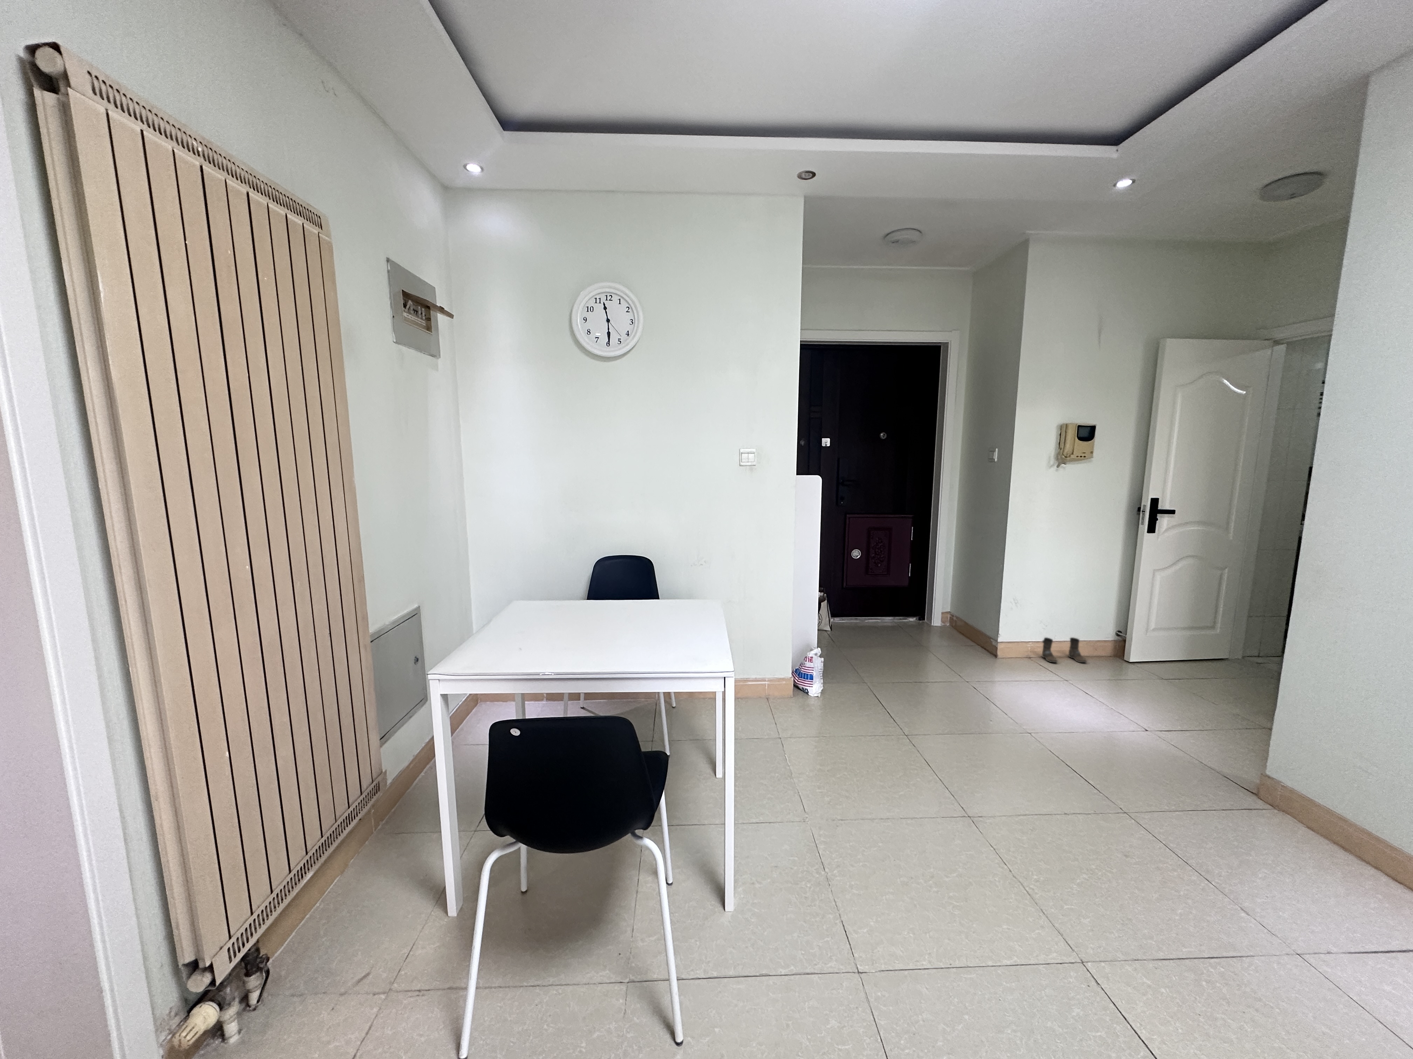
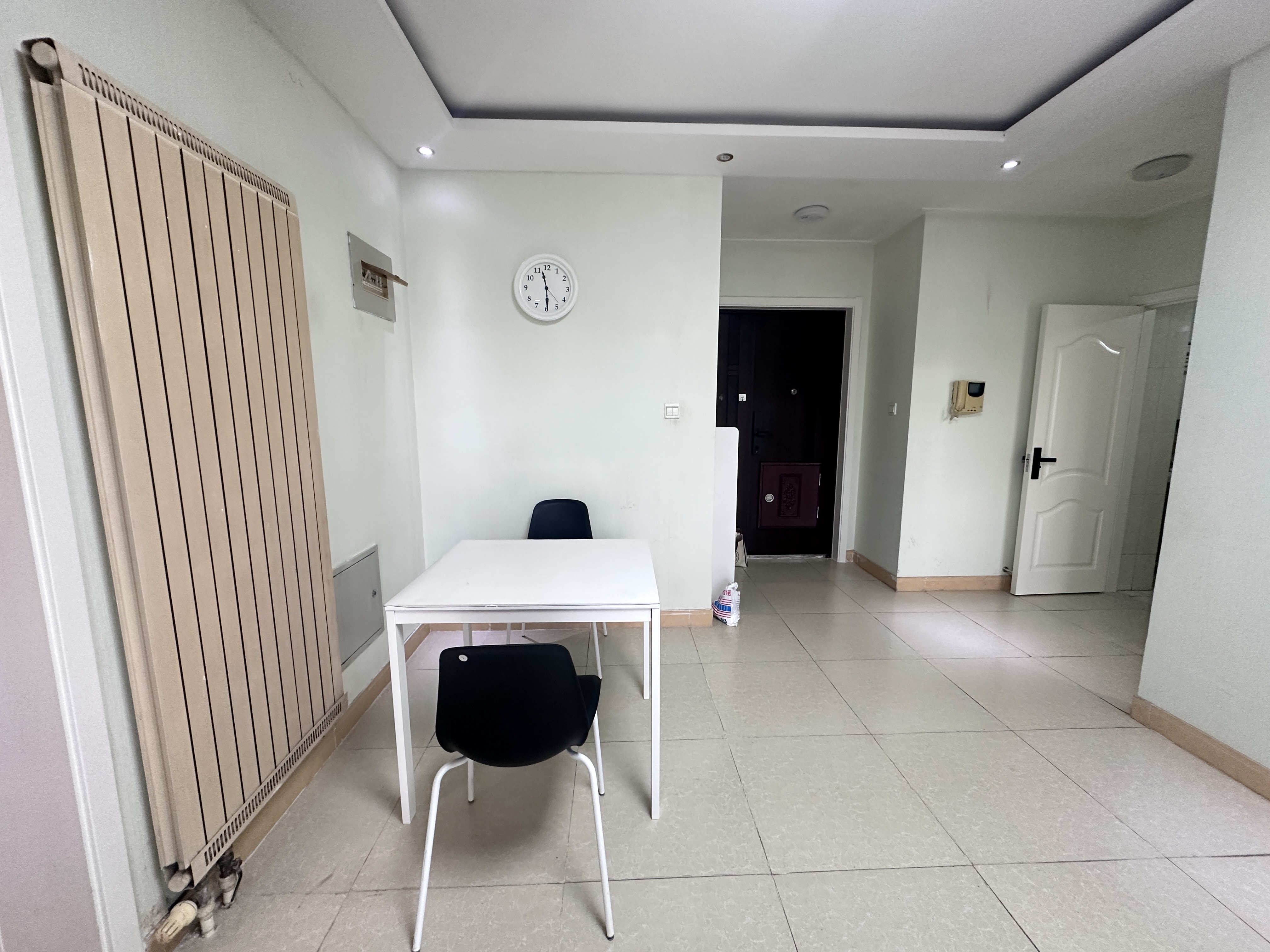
- boots [1041,637,1087,663]
